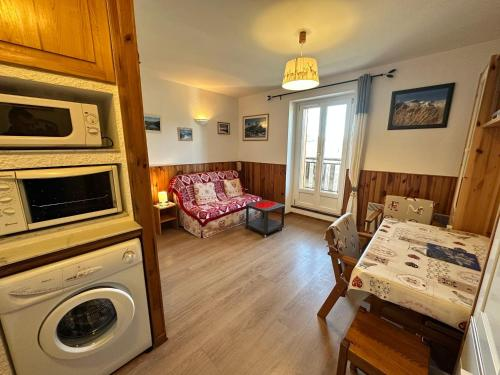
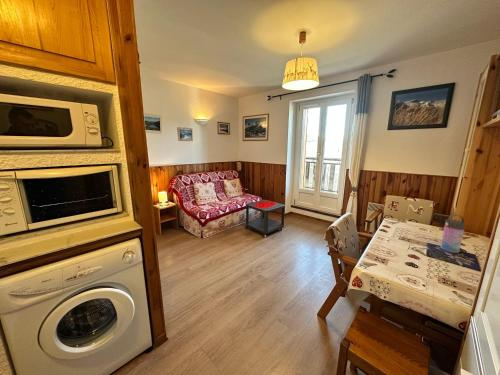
+ water bottle [439,214,466,254]
